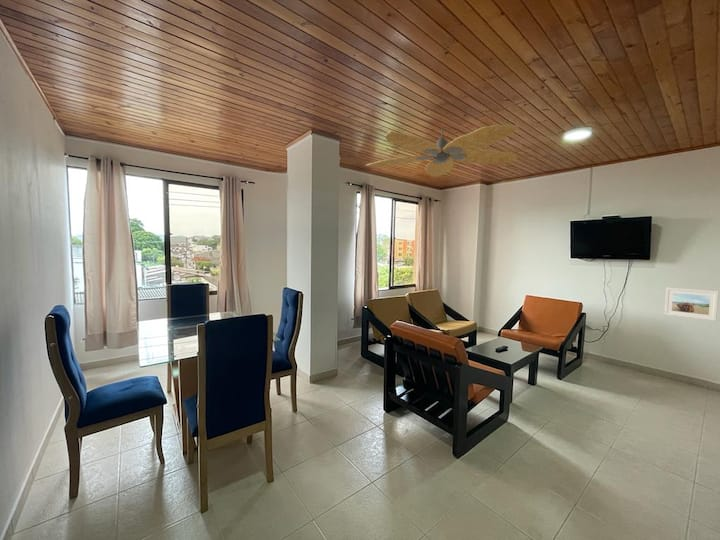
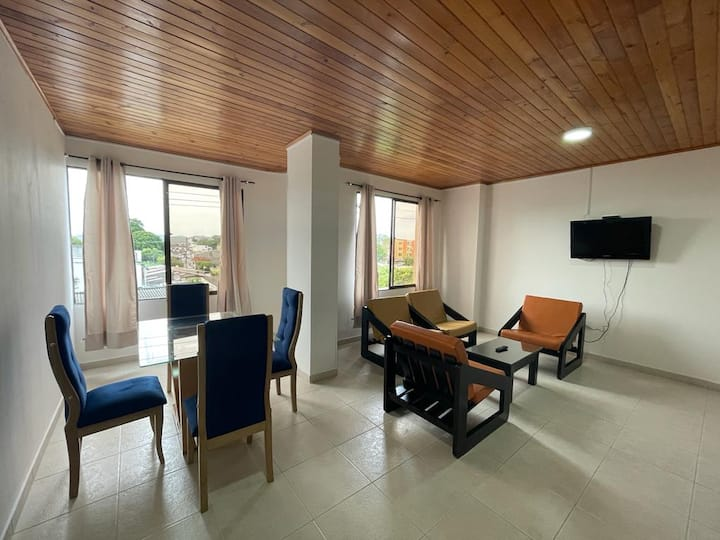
- ceiling fan [365,124,520,178]
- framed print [663,286,720,322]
